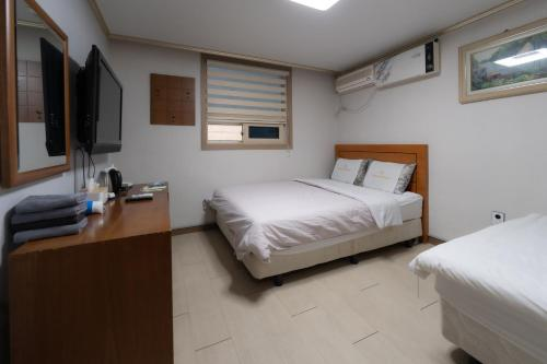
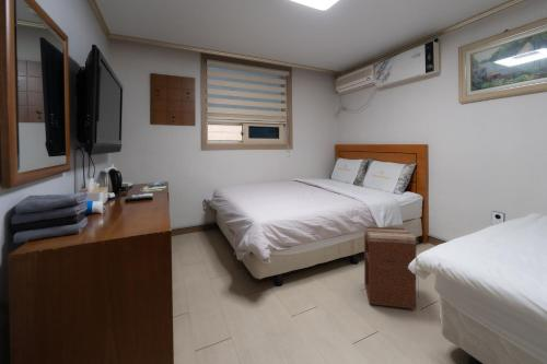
+ nightstand [363,225,417,310]
